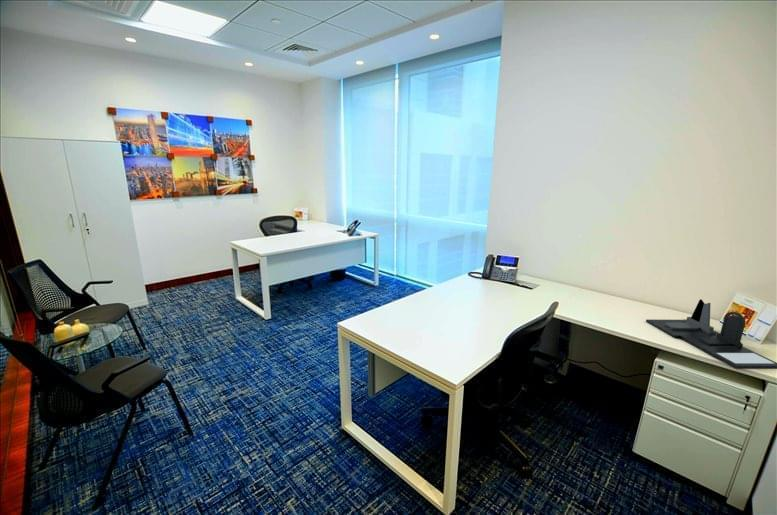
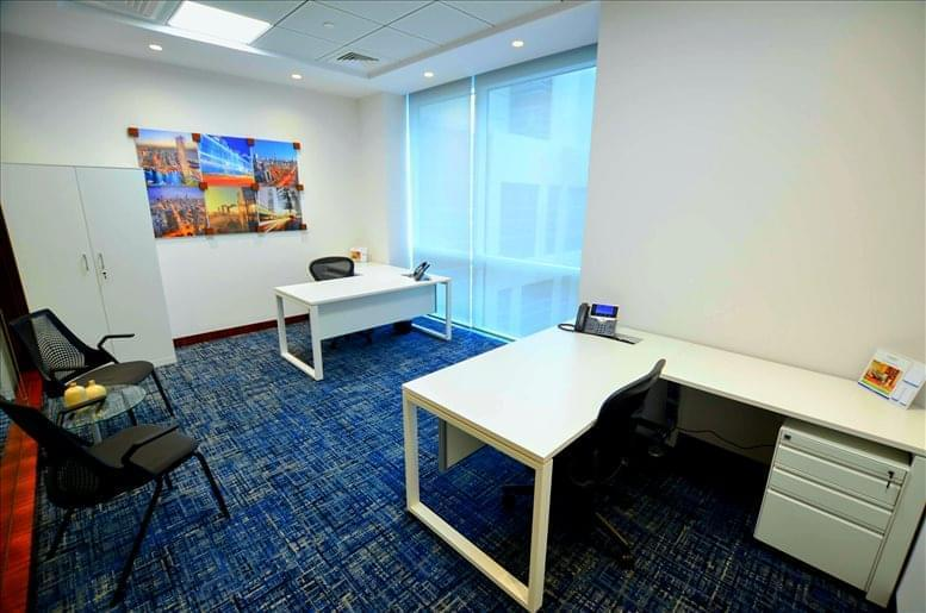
- desk organizer [645,298,777,370]
